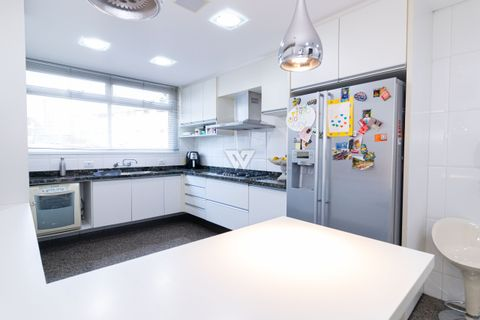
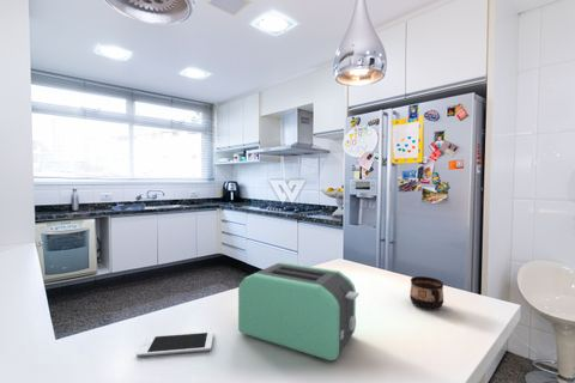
+ cell phone [137,330,214,358]
+ cup [408,275,444,311]
+ toaster [237,261,361,361]
